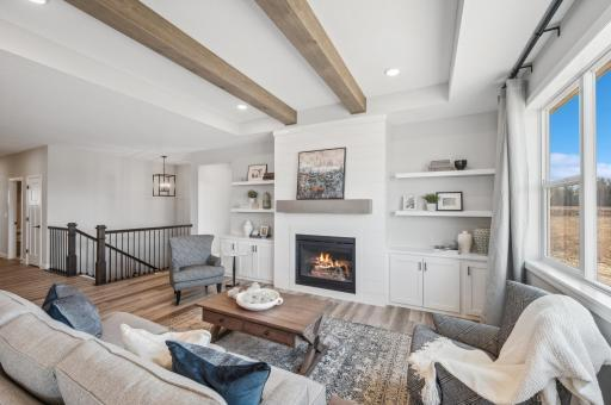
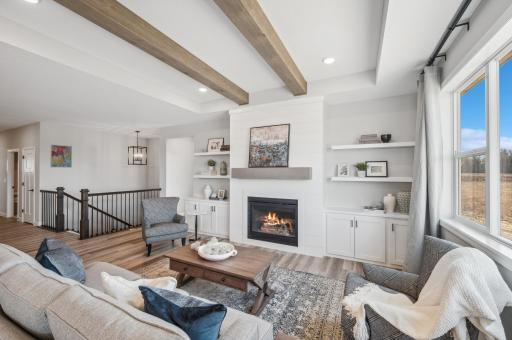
+ wall art [49,144,73,169]
